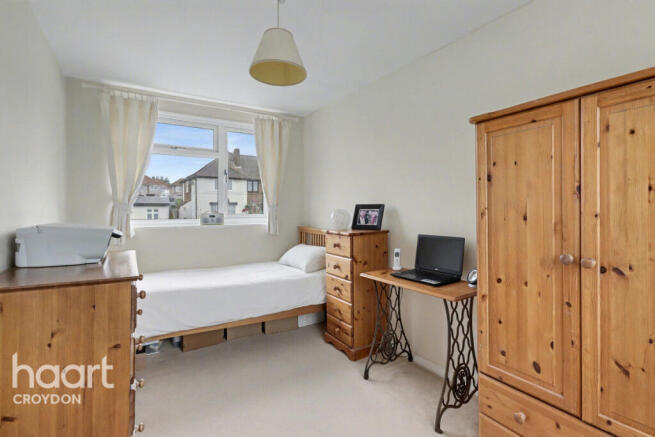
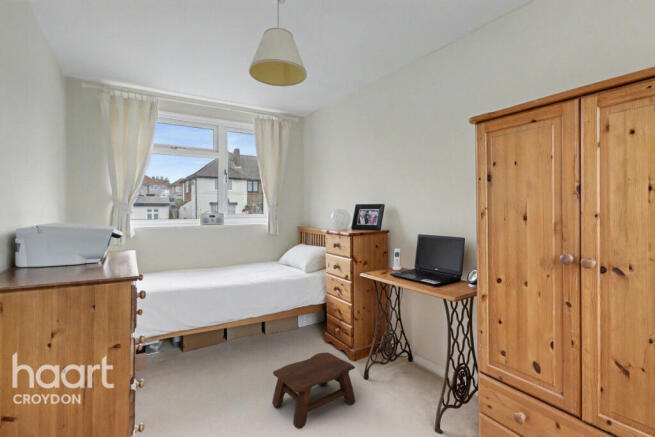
+ stool [271,351,356,430]
